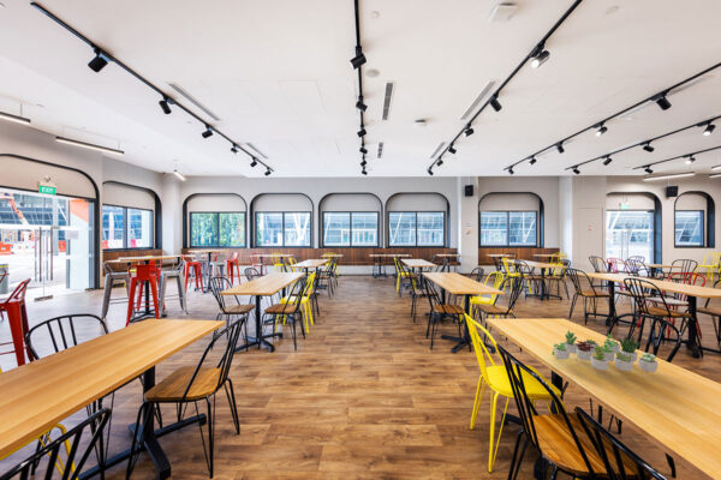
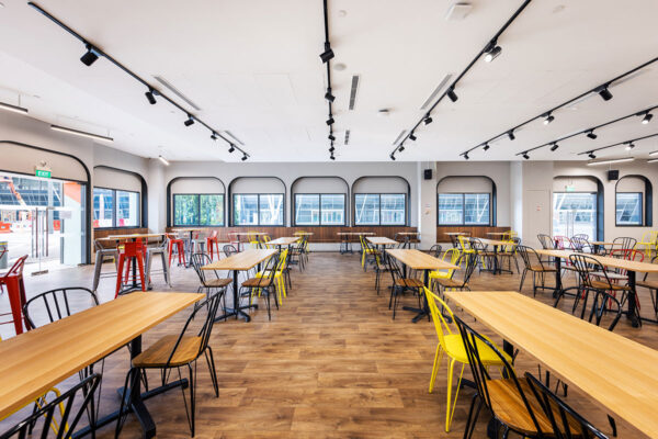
- succulent plant [550,330,659,373]
